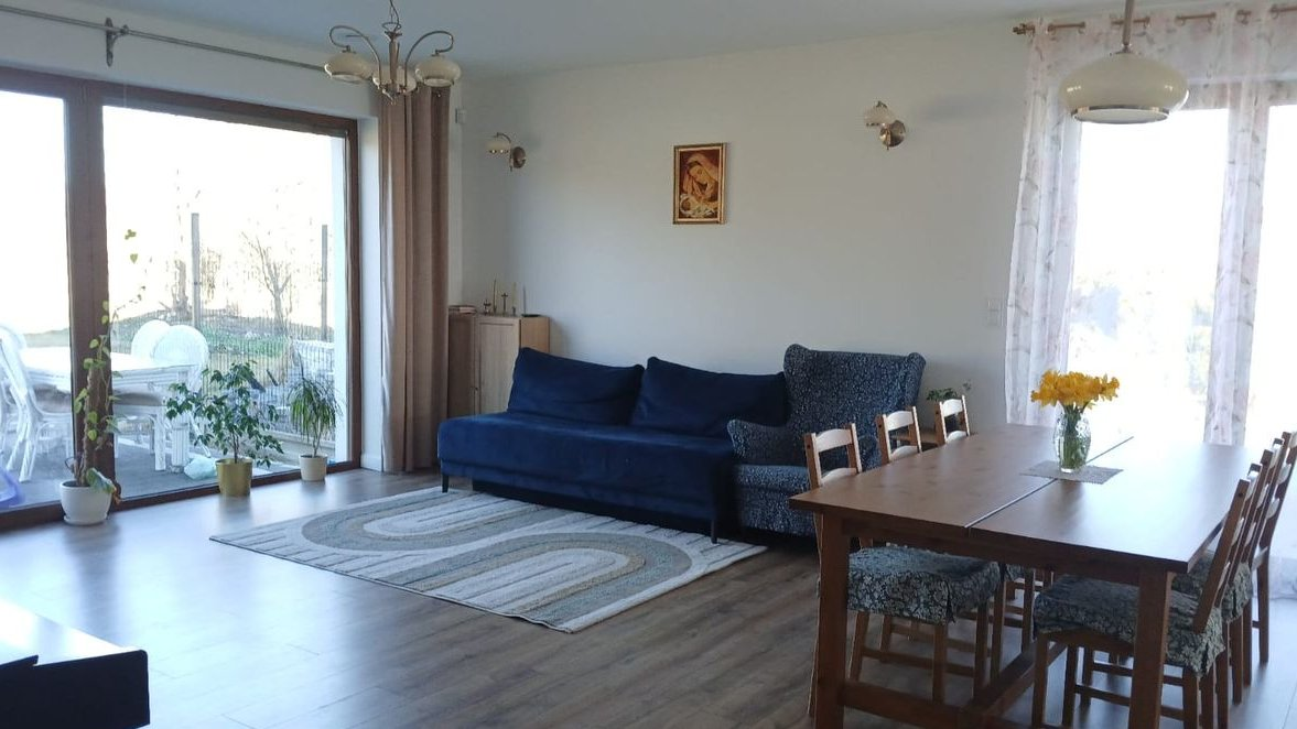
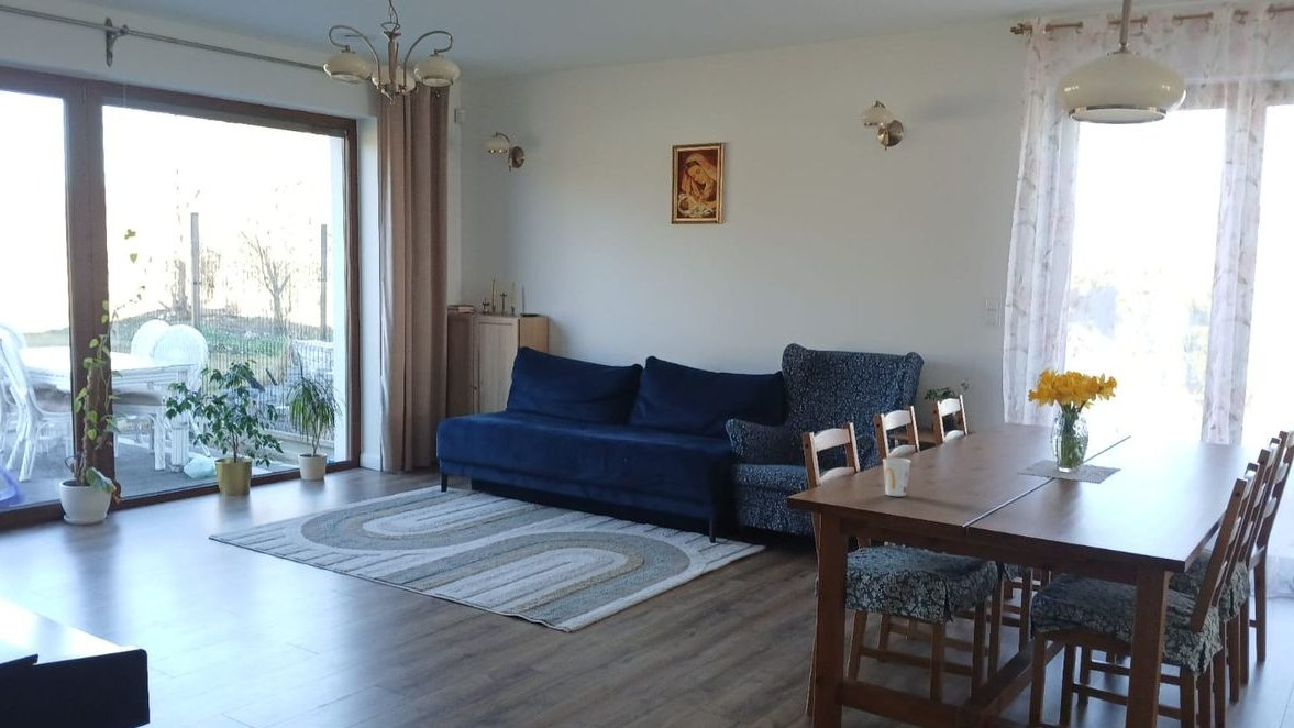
+ cup [882,456,913,497]
